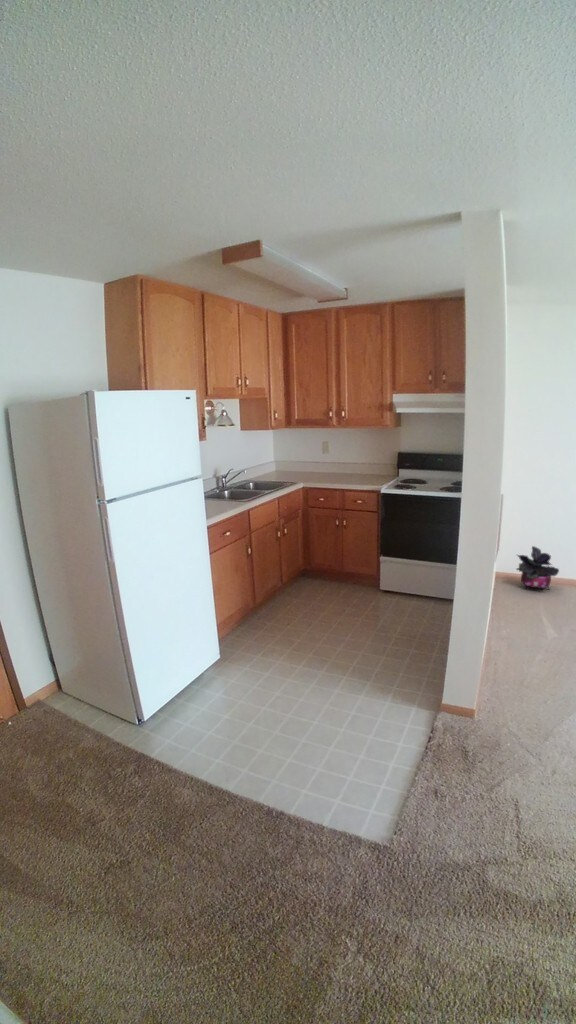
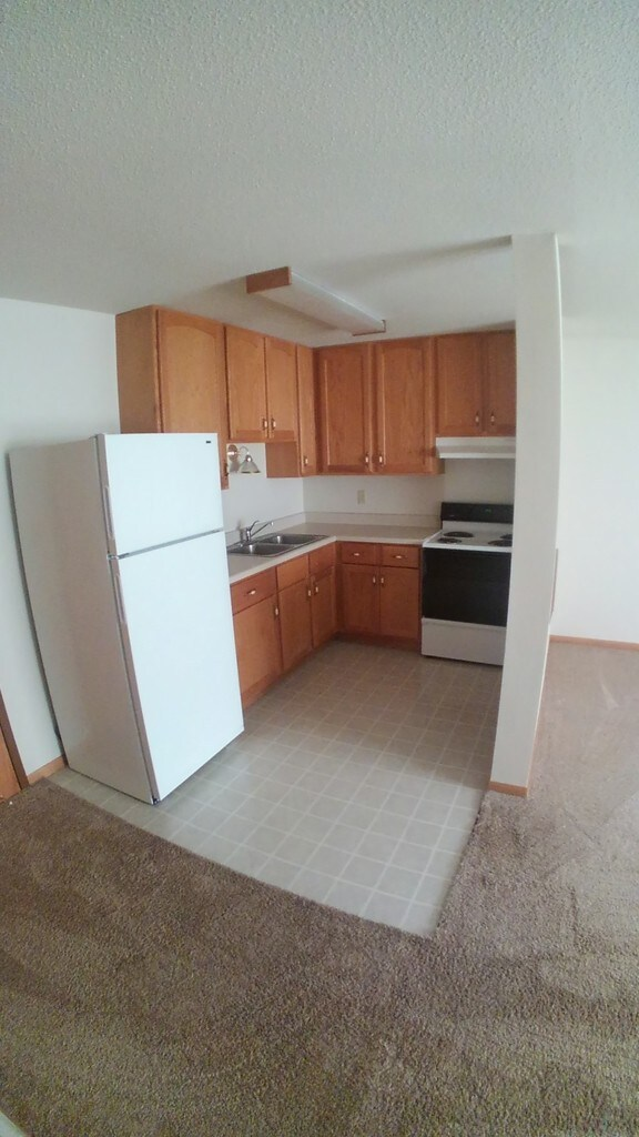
- potted plant [515,545,560,592]
